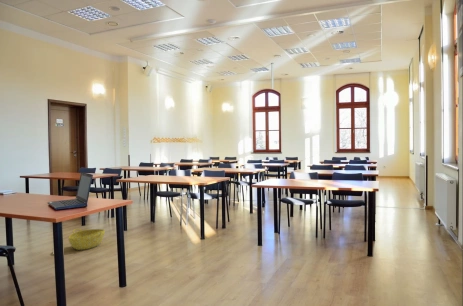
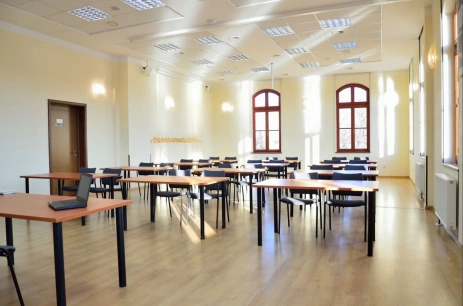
- basket [68,228,106,251]
